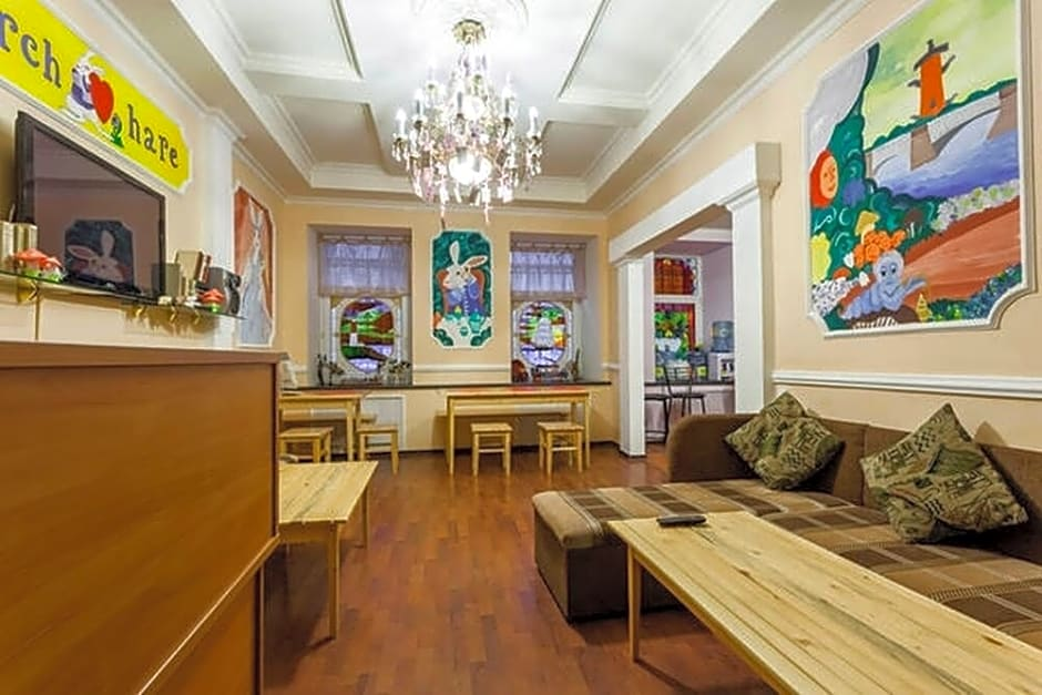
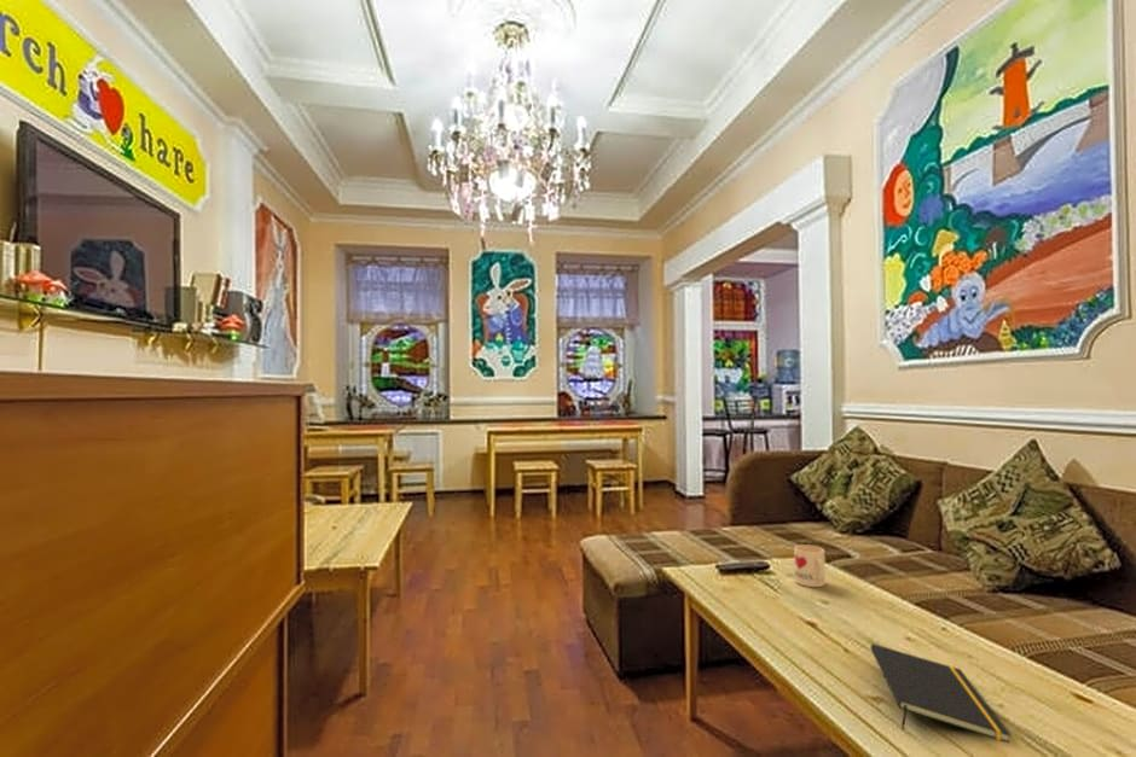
+ mug [793,543,827,588]
+ notepad [869,642,1012,744]
